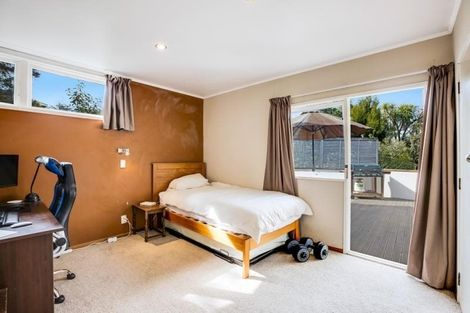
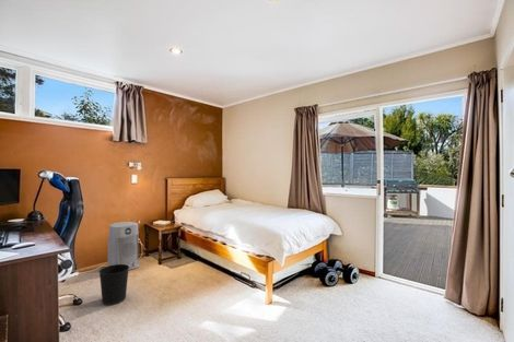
+ air purifier [107,221,140,271]
+ wastebasket [98,264,129,306]
